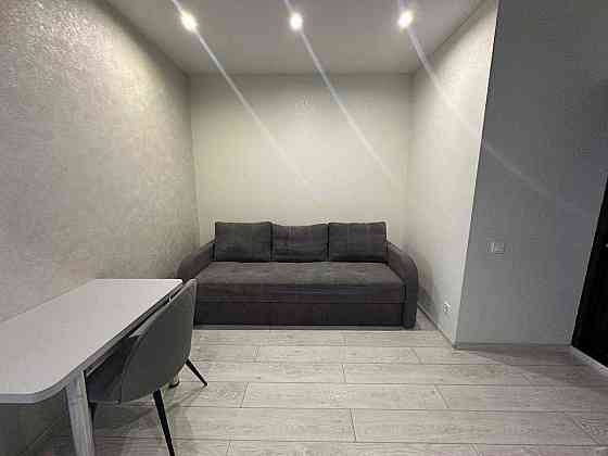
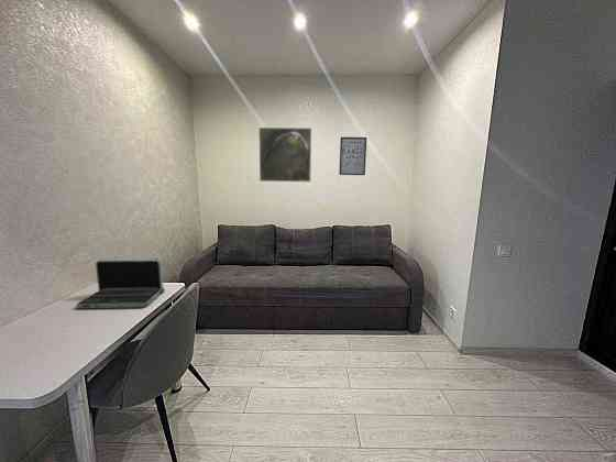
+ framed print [257,127,312,184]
+ laptop [76,258,165,309]
+ wall art [338,136,367,176]
